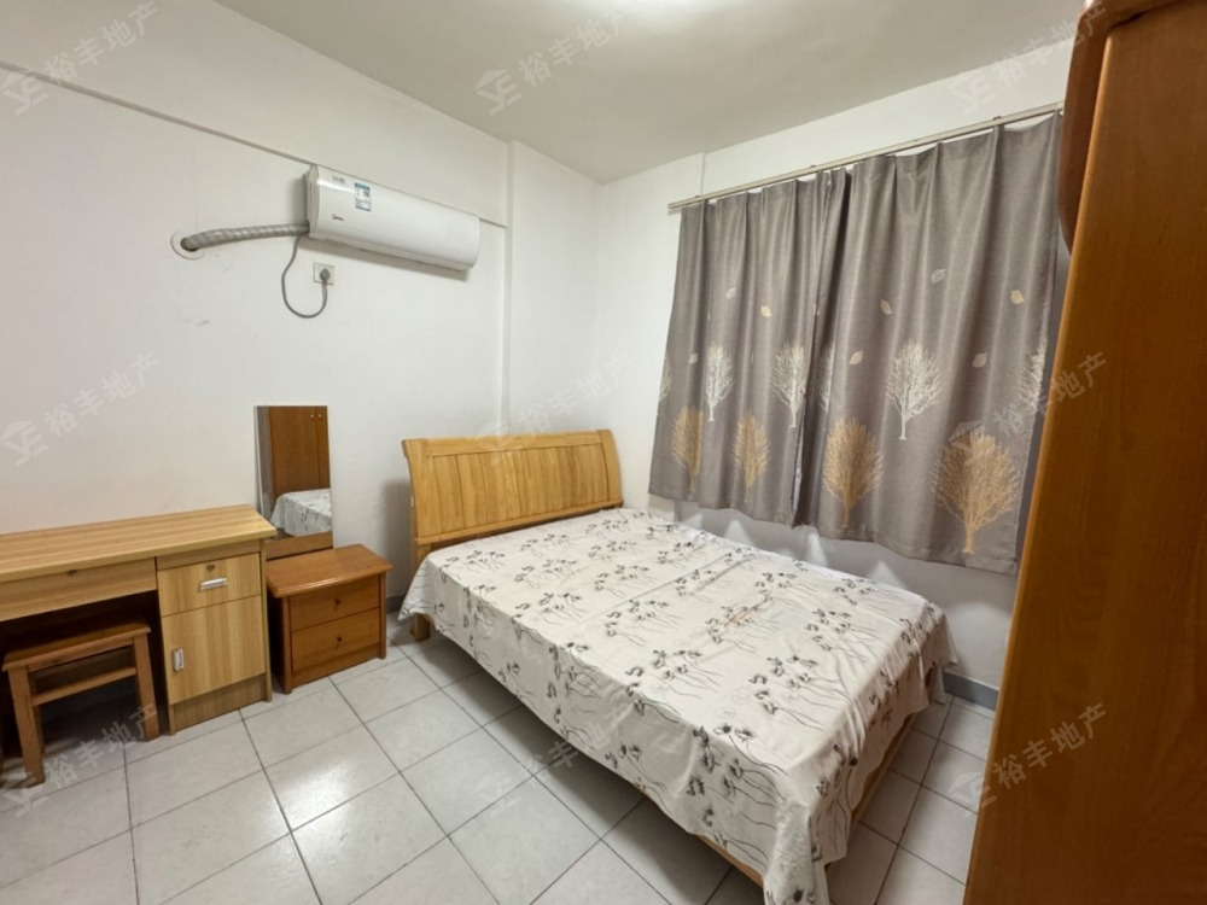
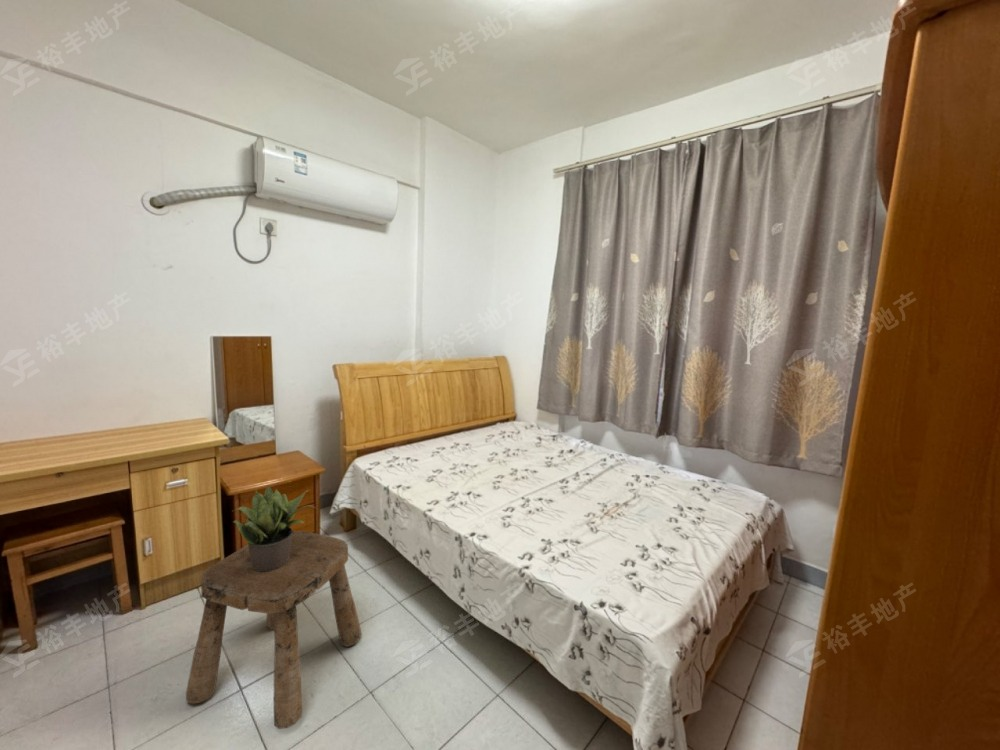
+ stool [185,530,362,730]
+ potted plant [232,484,317,571]
